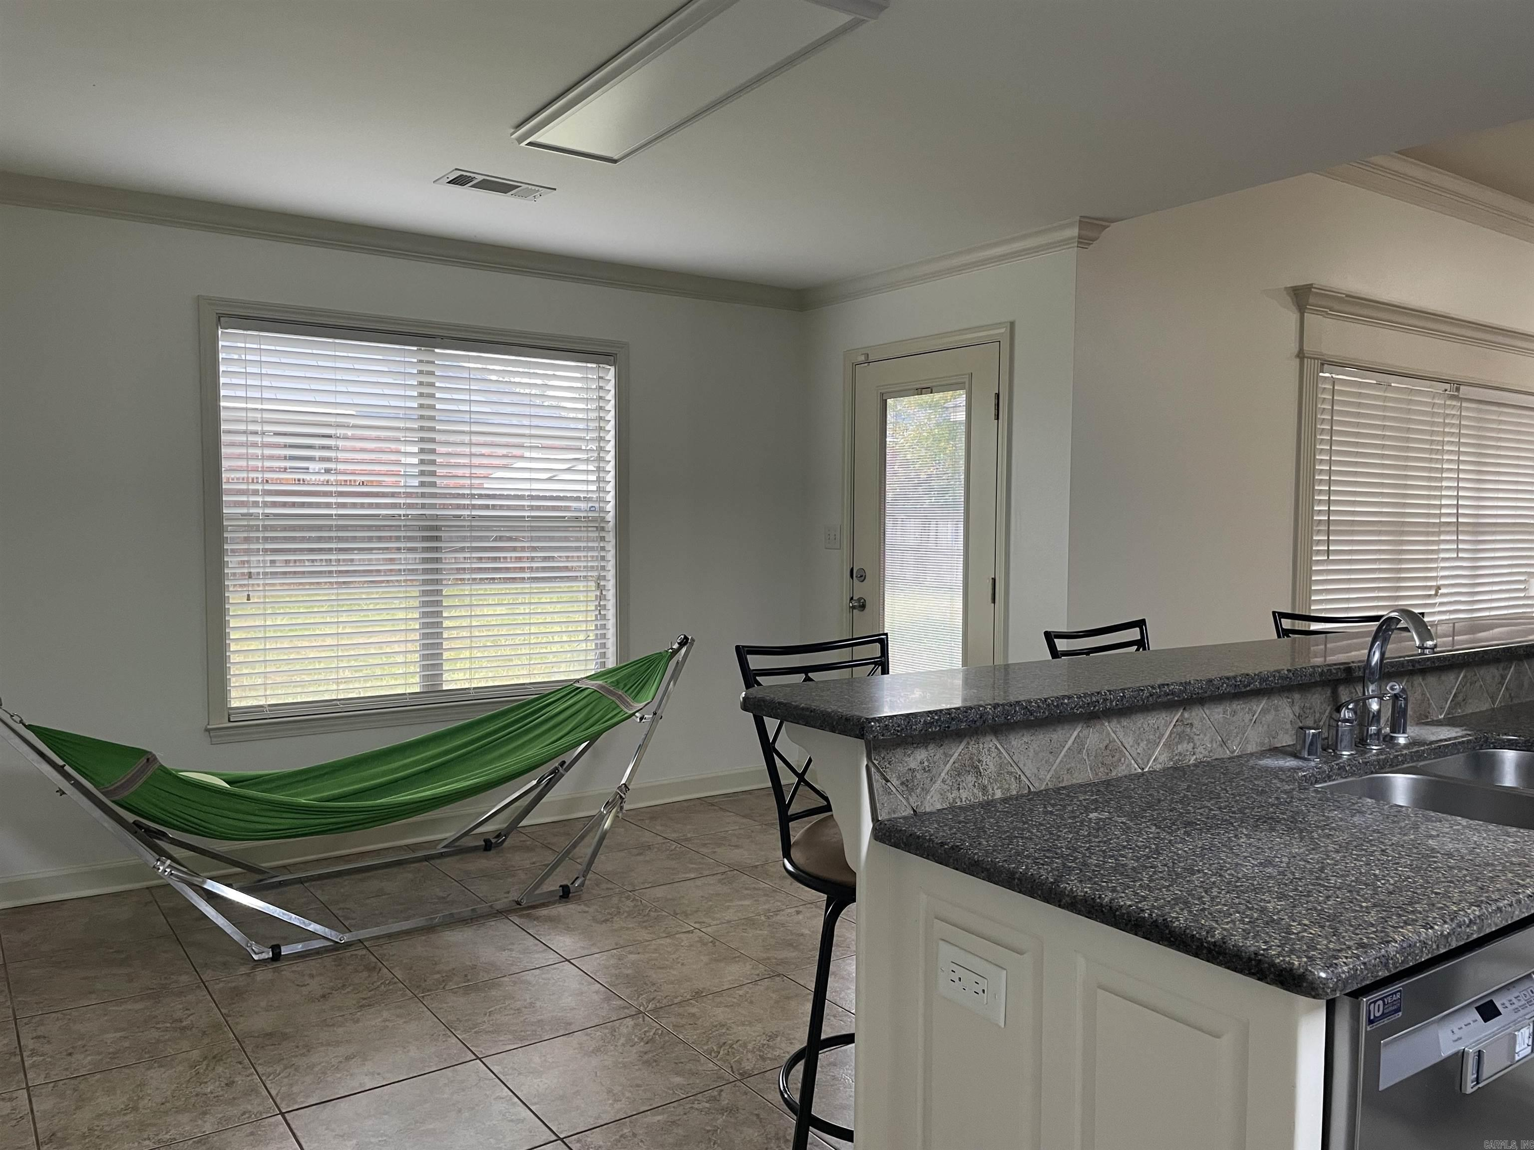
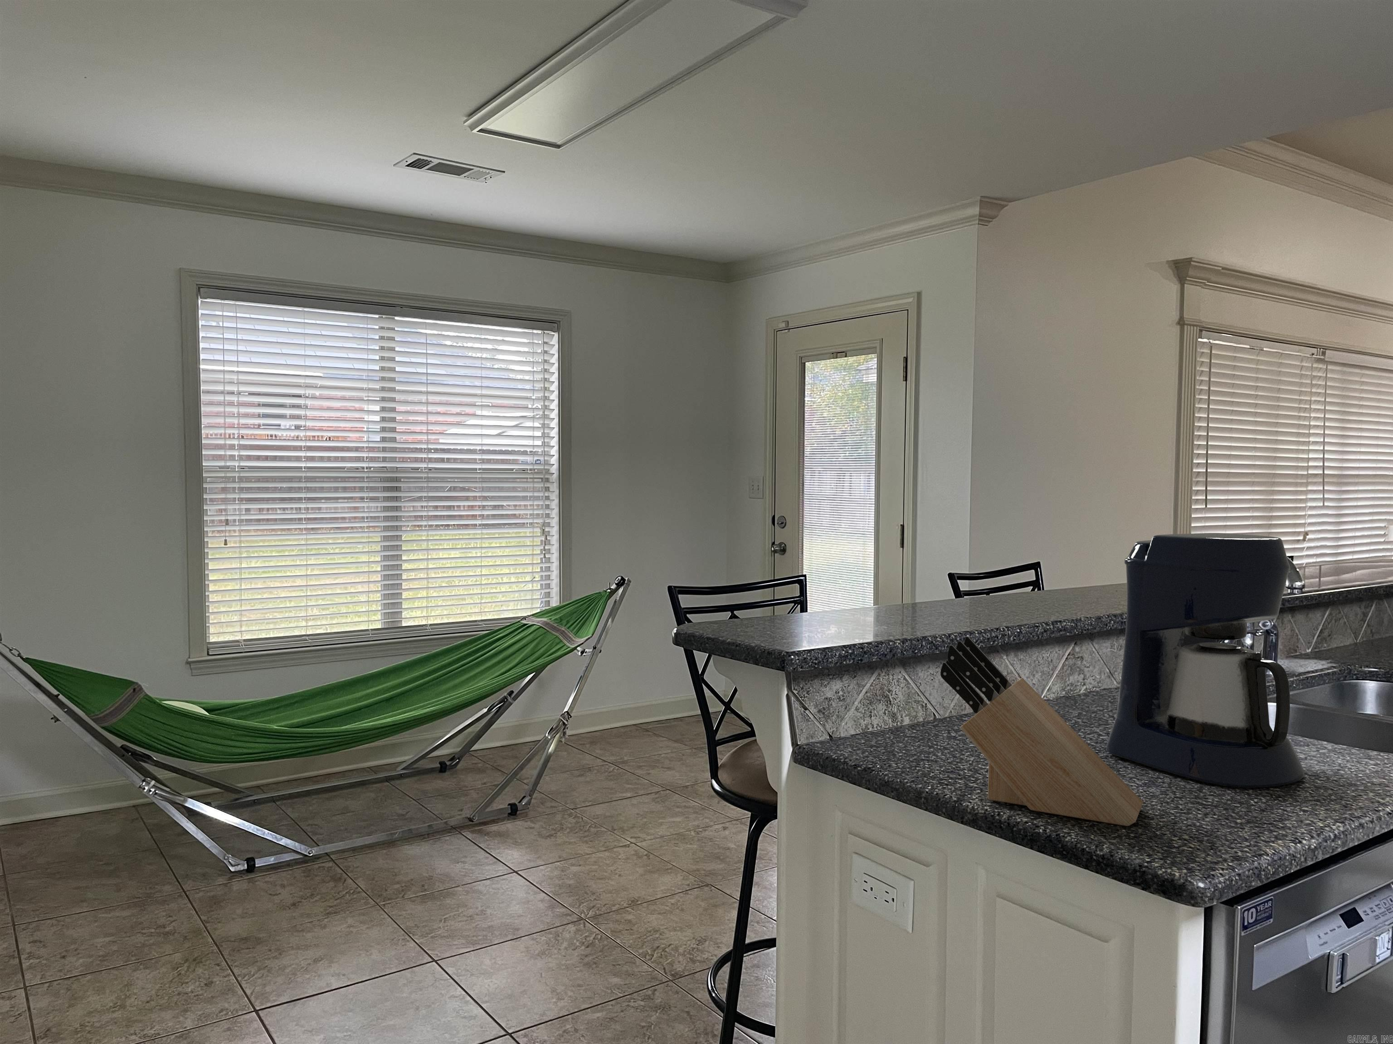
+ knife block [940,636,1144,827]
+ coffee maker [1106,533,1304,788]
